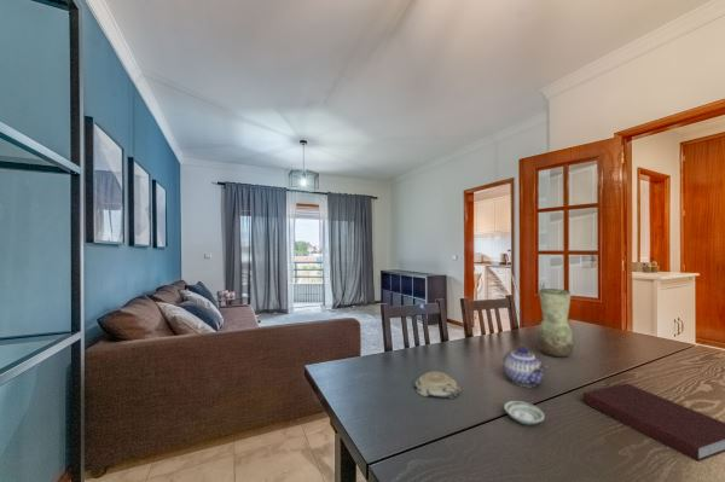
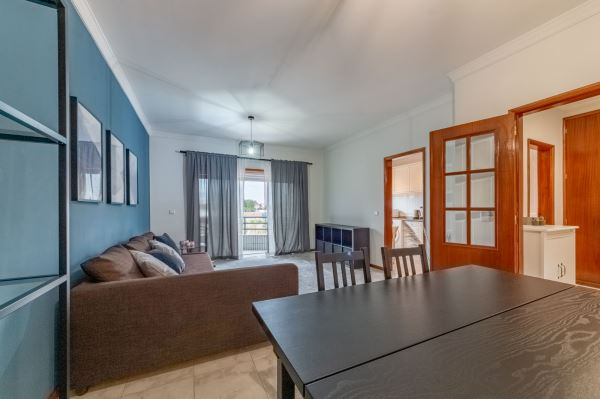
- saucer [503,400,546,425]
- decorative bowl [413,371,462,400]
- vase [536,288,575,358]
- teapot [501,345,549,388]
- notebook [582,382,725,463]
